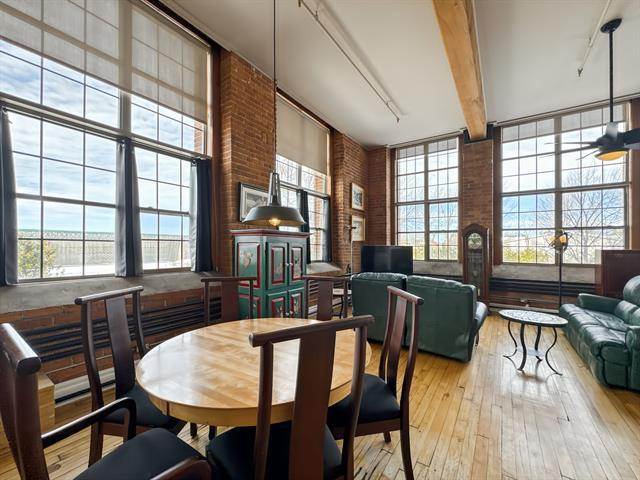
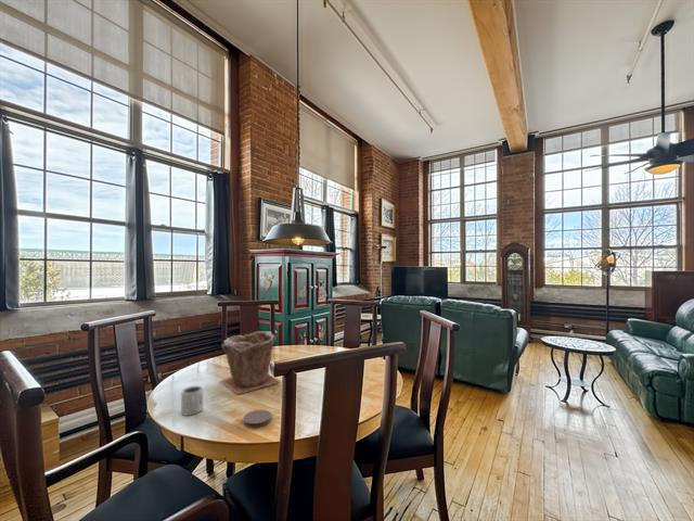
+ plant pot [219,330,281,396]
+ cup [180,384,204,417]
+ coaster [242,408,272,429]
